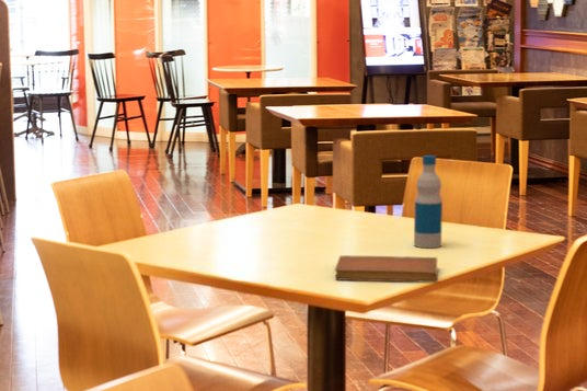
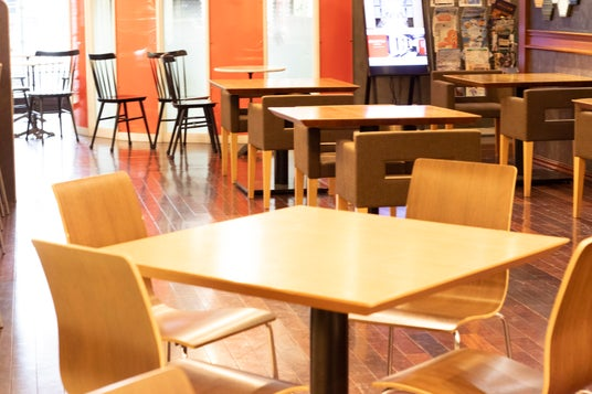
- bottle [413,154,444,249]
- notebook [334,254,439,284]
